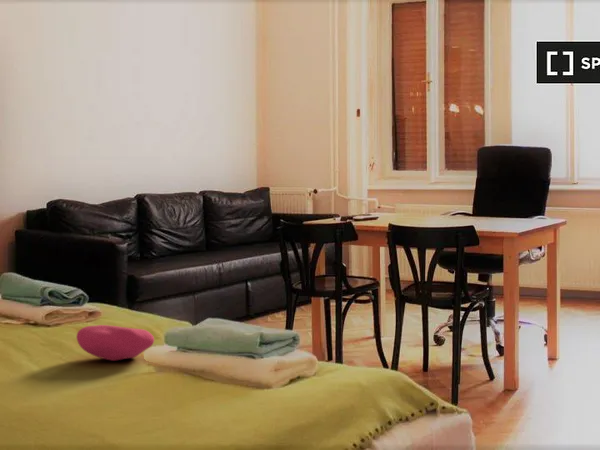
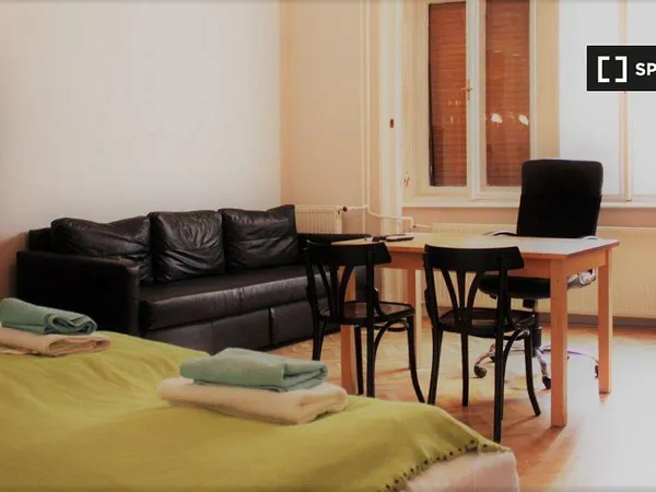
- cushion [75,324,155,362]
